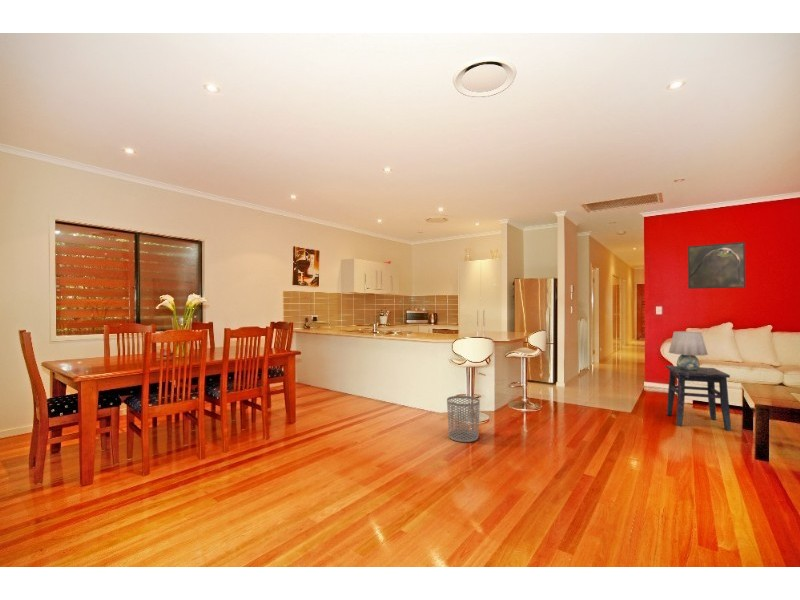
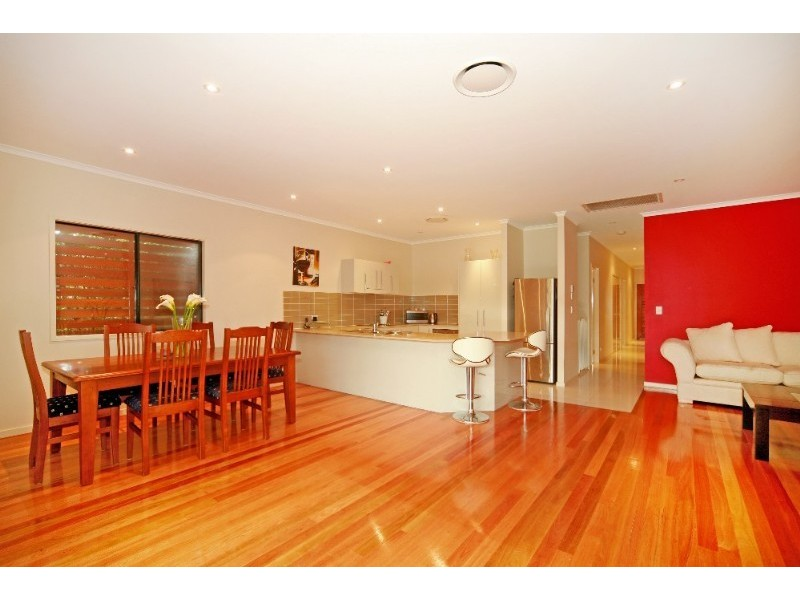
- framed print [687,241,746,290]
- waste bin [446,395,481,443]
- side table [665,365,732,432]
- table lamp [668,330,709,371]
